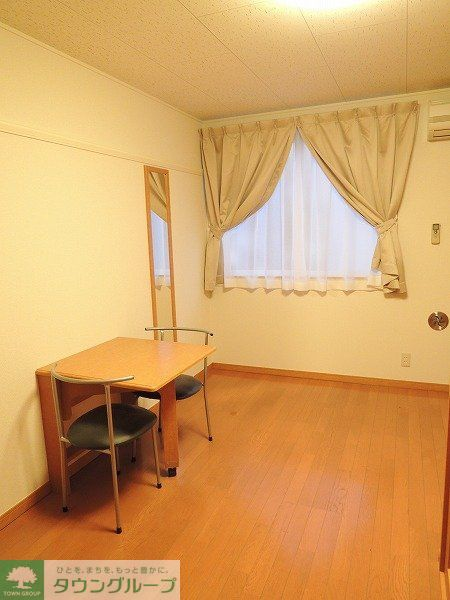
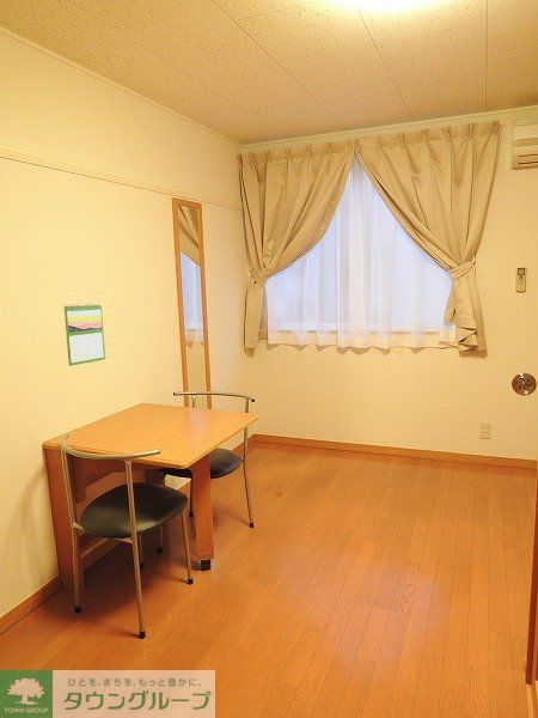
+ calendar [63,302,106,367]
